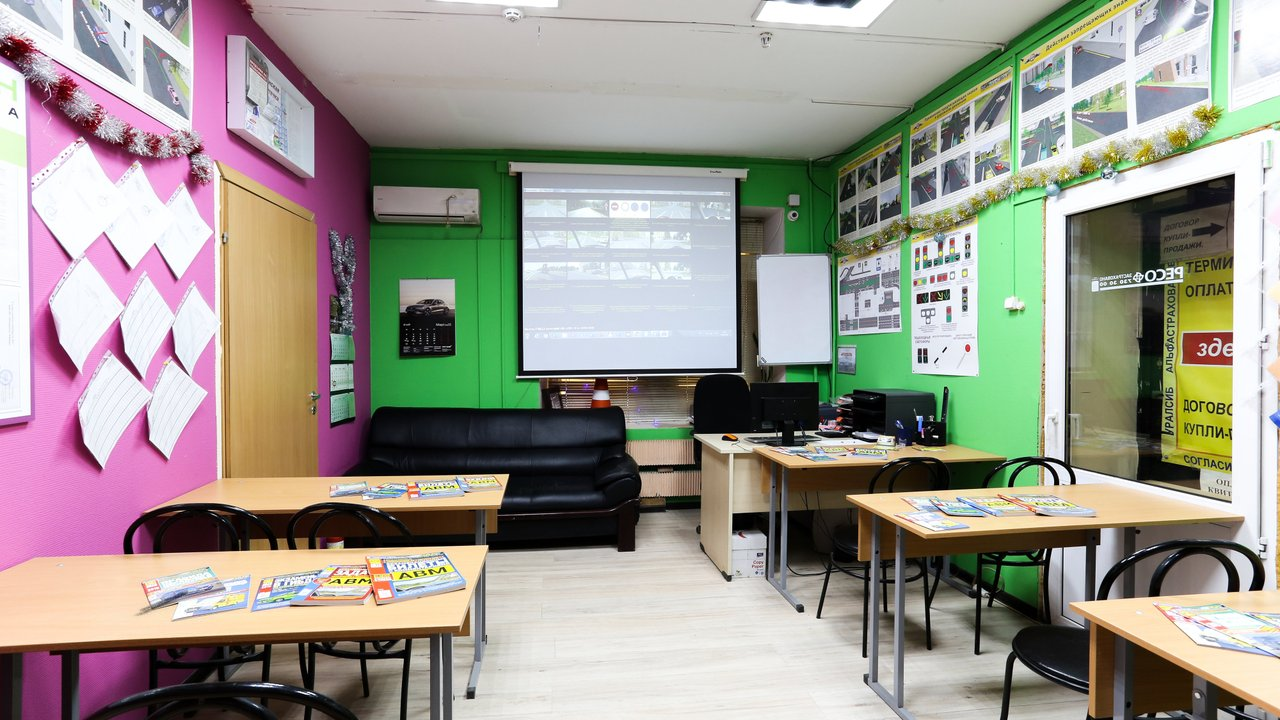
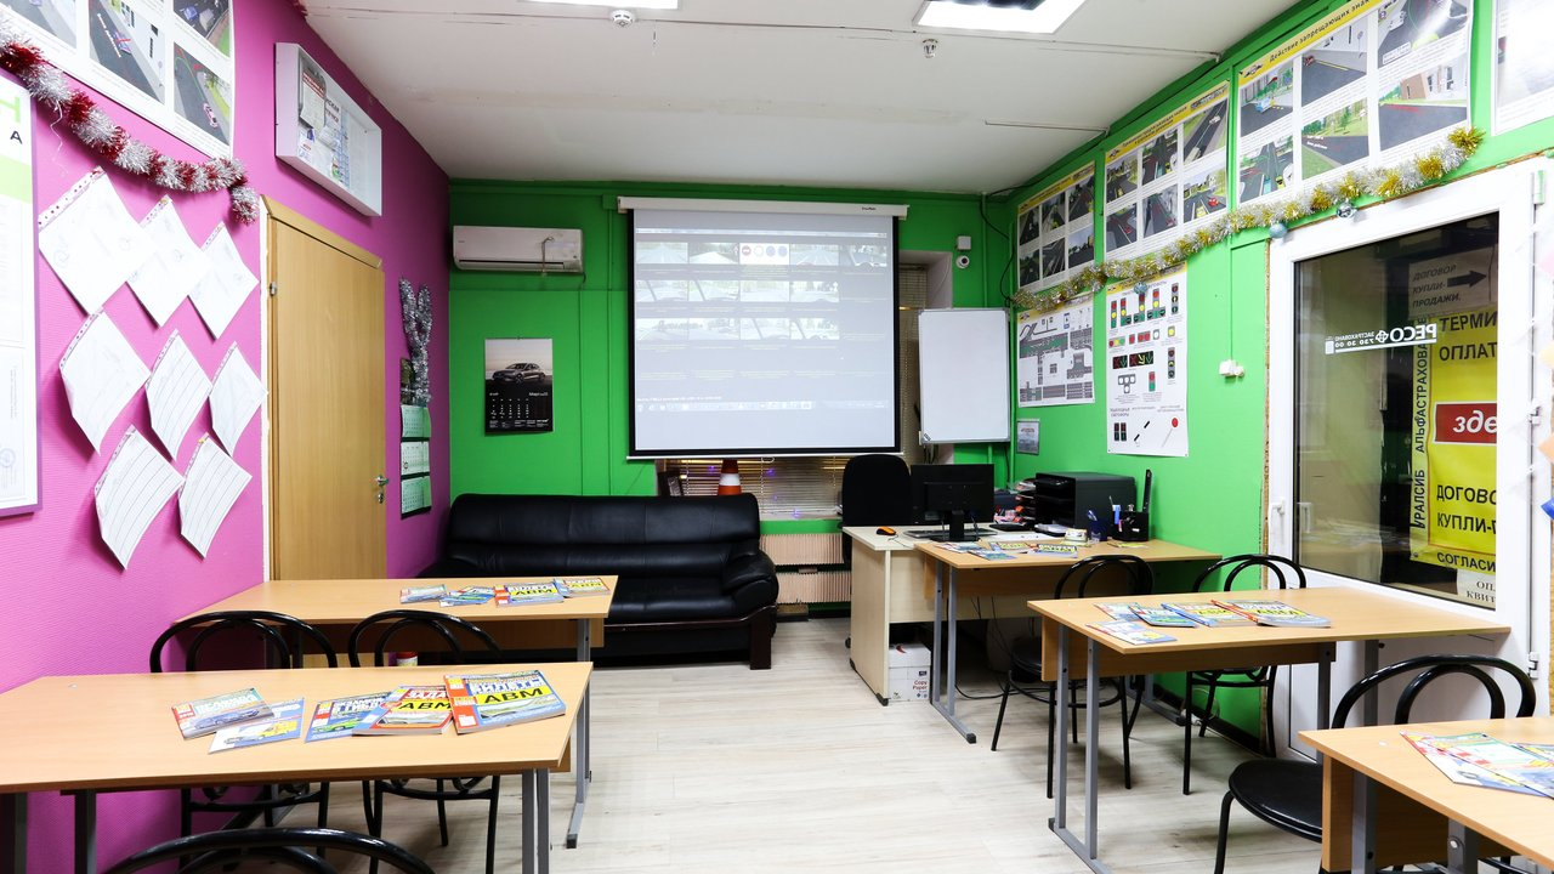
- pen [139,589,190,612]
